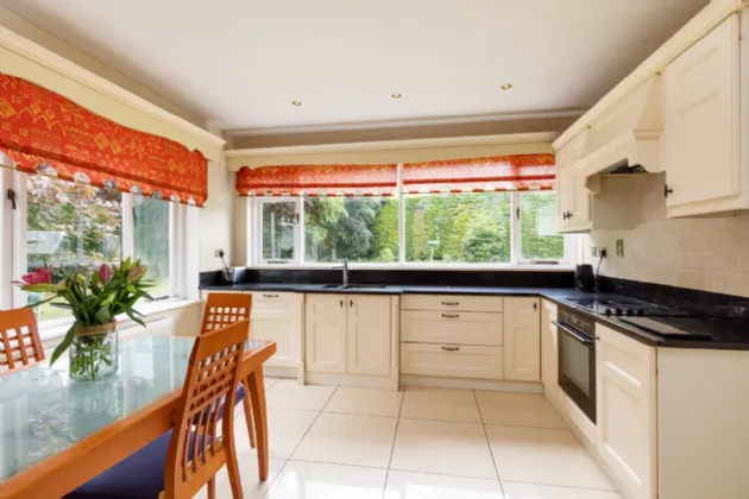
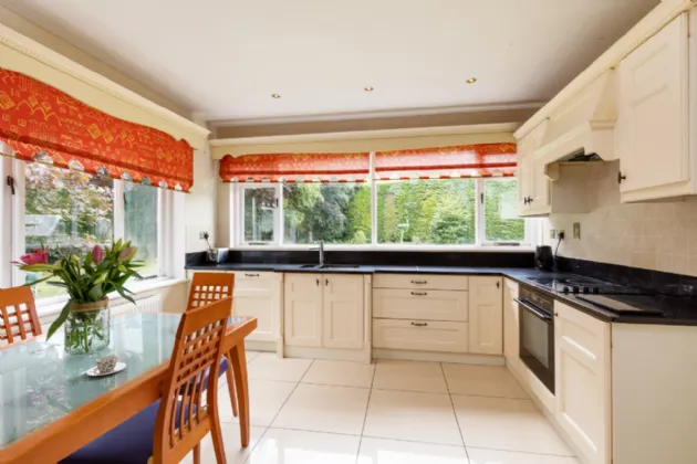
+ teacup [80,355,127,377]
